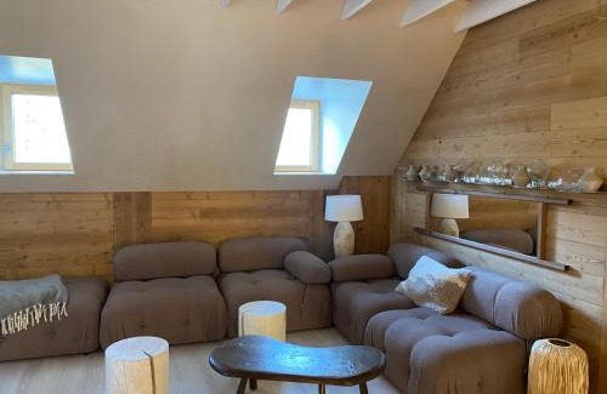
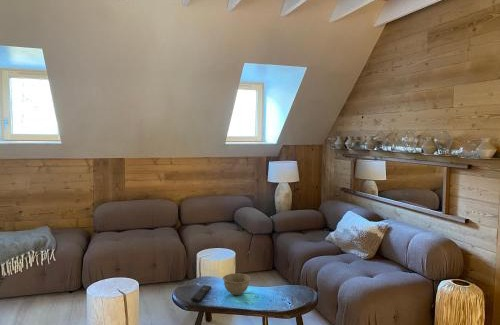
+ remote control [190,284,212,303]
+ bowl [222,272,251,296]
